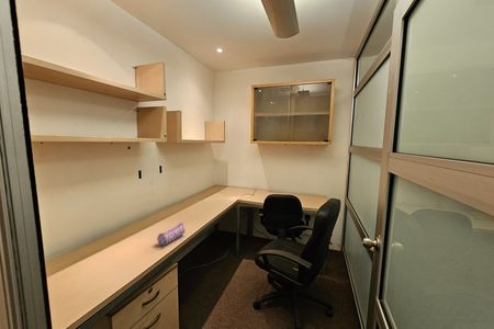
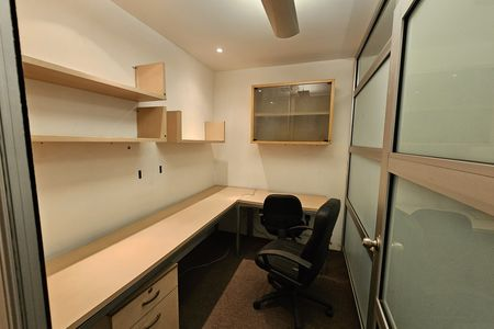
- pencil case [156,222,186,247]
